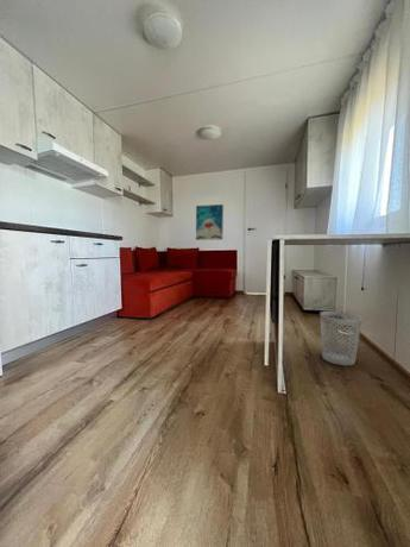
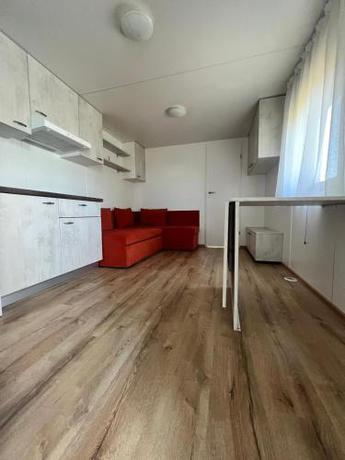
- wall art [195,203,225,241]
- wastebasket [318,310,364,366]
